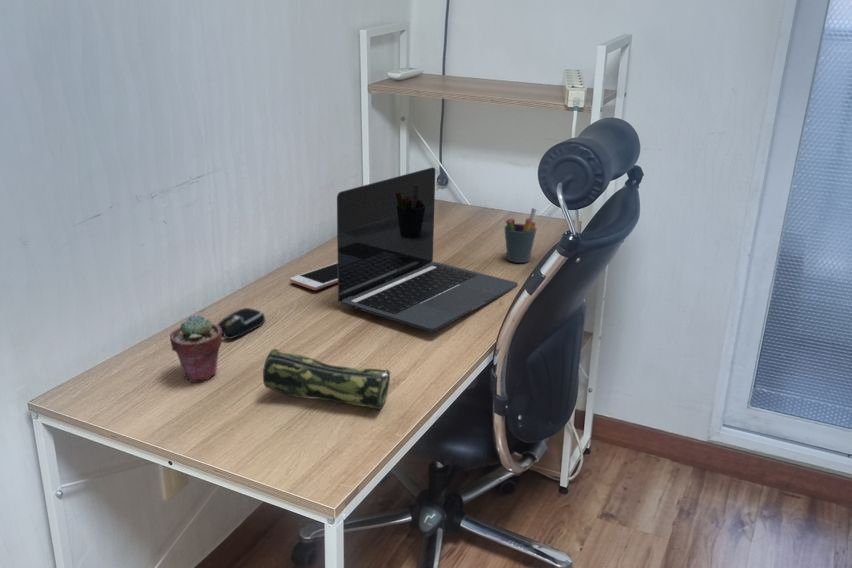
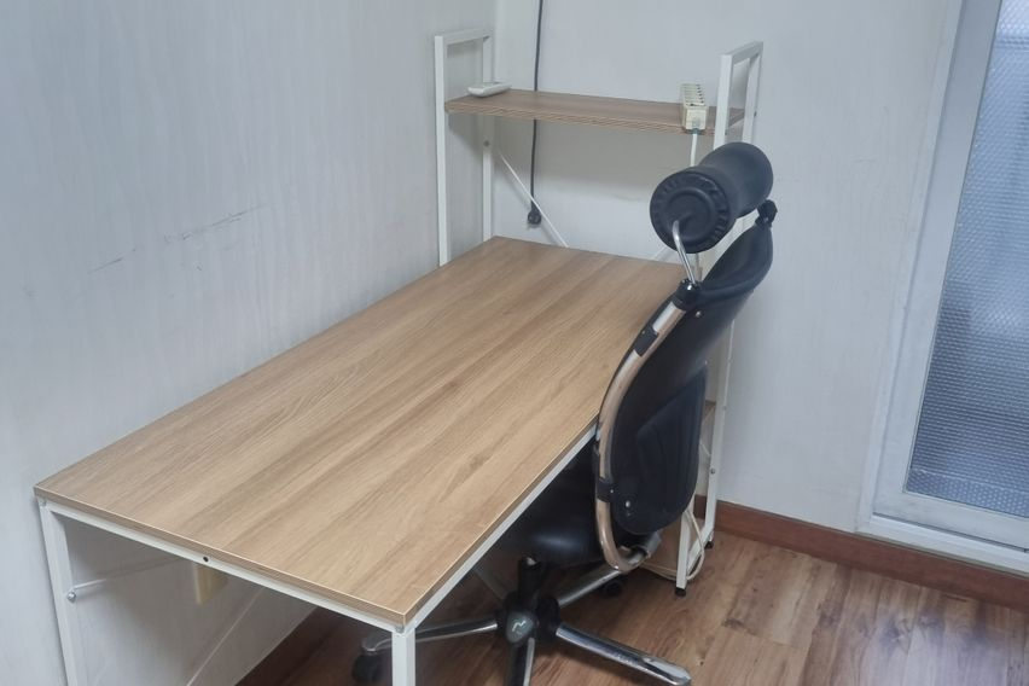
- computer mouse [216,307,266,340]
- laptop [336,166,519,332]
- pencil case [262,348,392,411]
- pen holder [503,207,538,264]
- potted succulent [169,314,223,383]
- cell phone [289,262,338,291]
